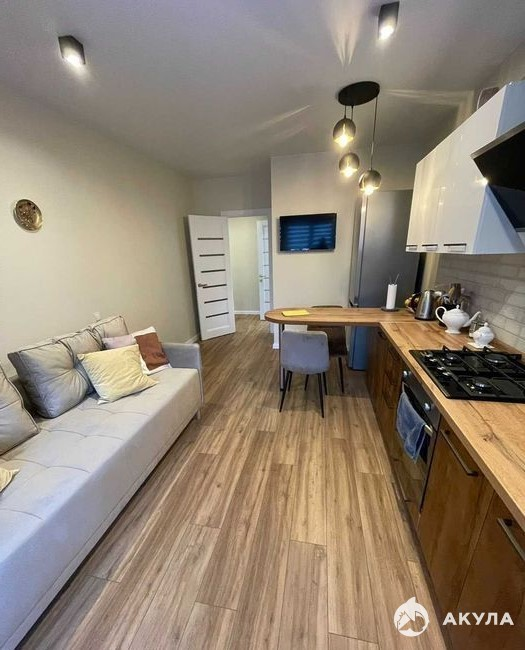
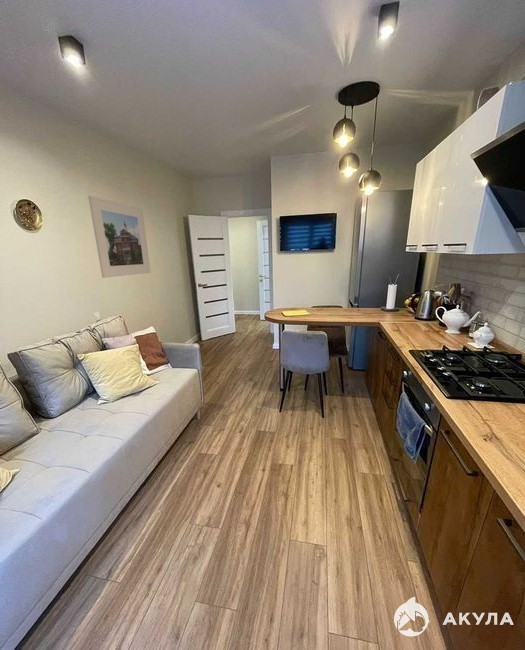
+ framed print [87,194,151,279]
